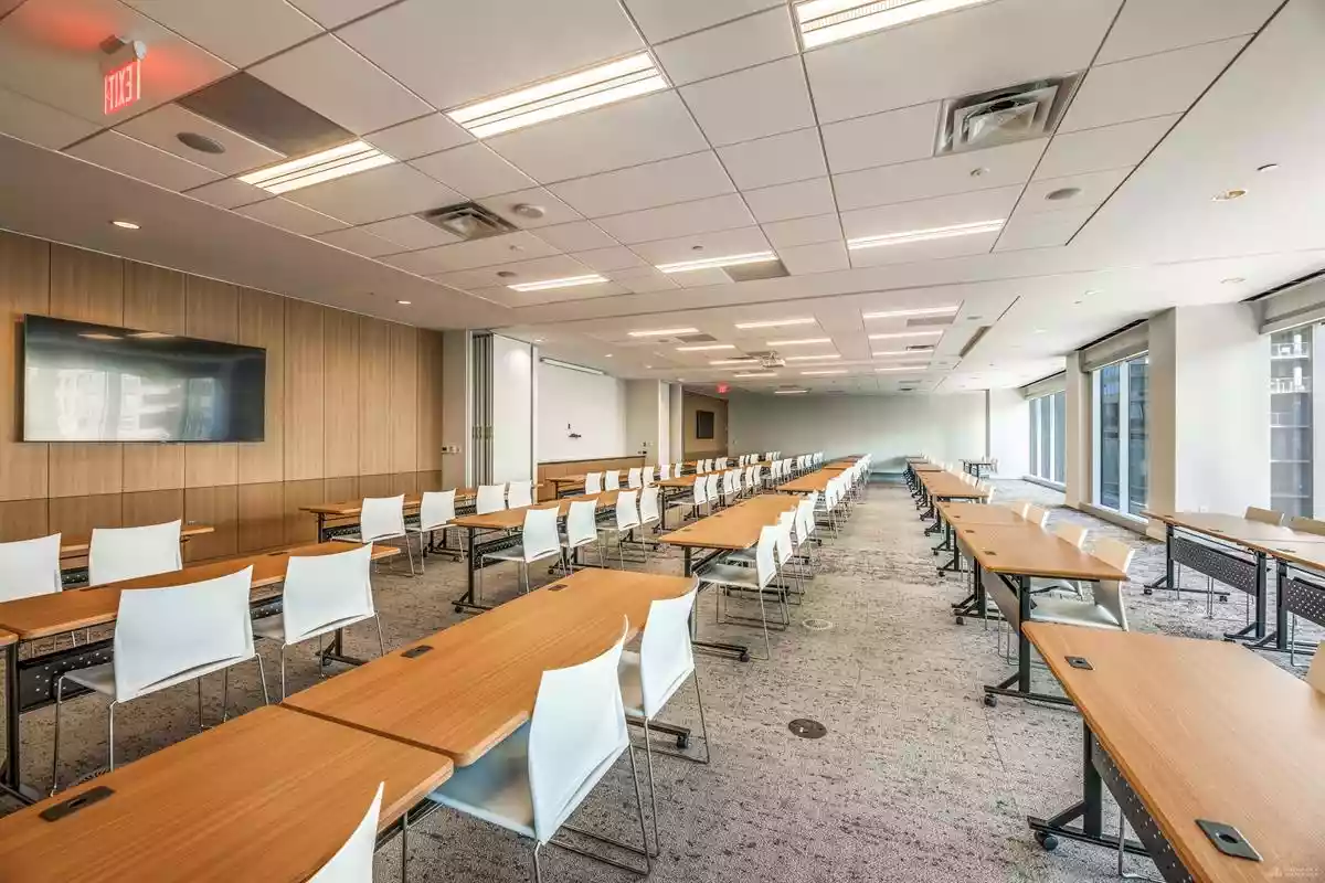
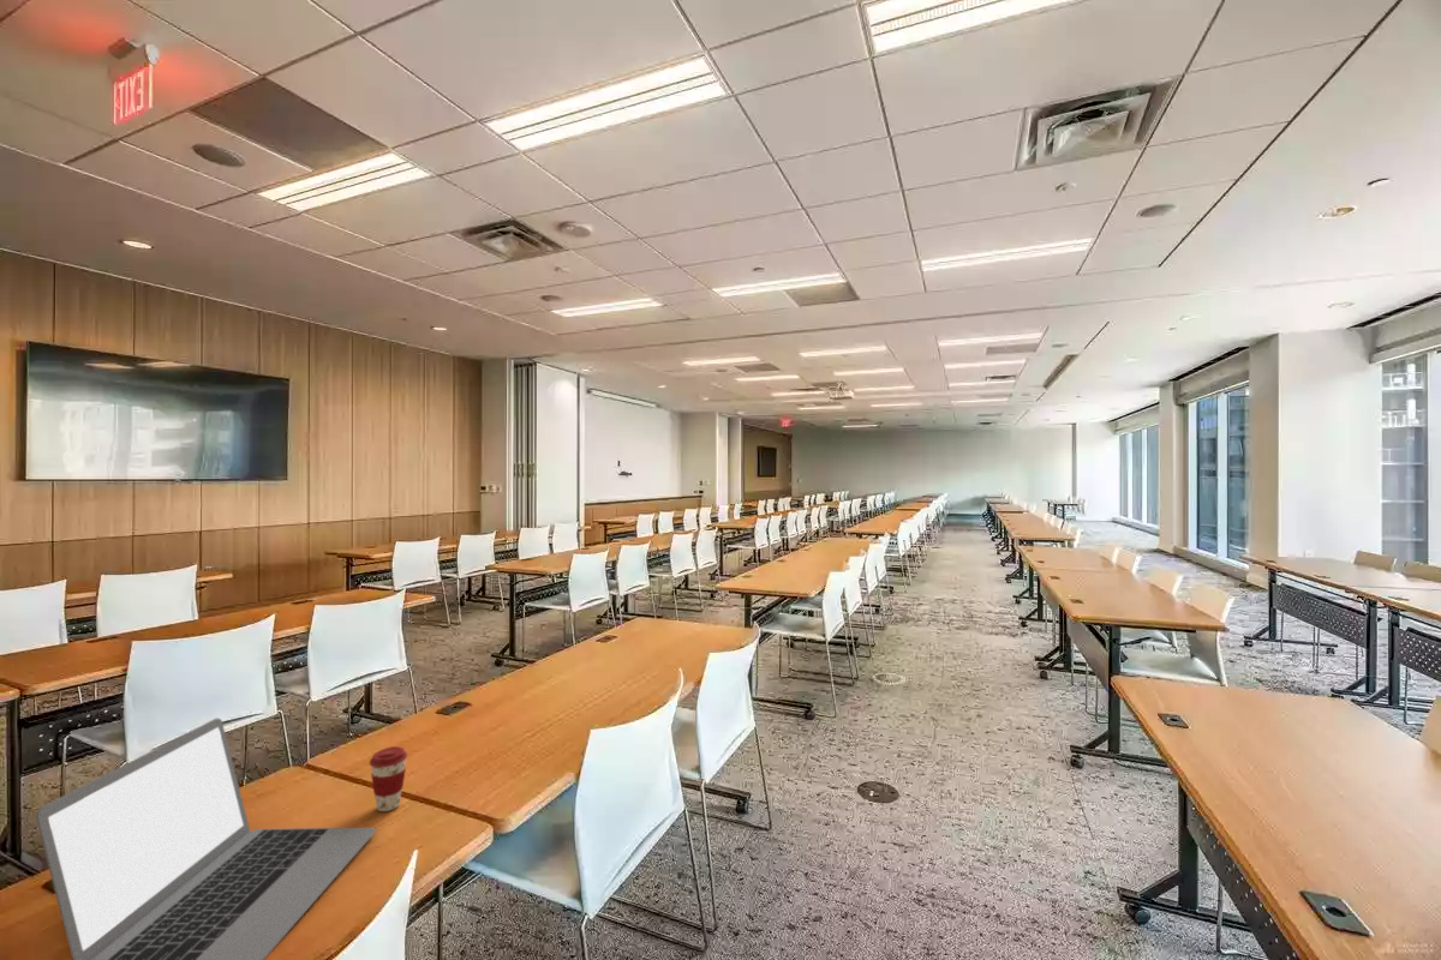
+ coffee cup [369,745,408,812]
+ laptop [35,718,377,960]
